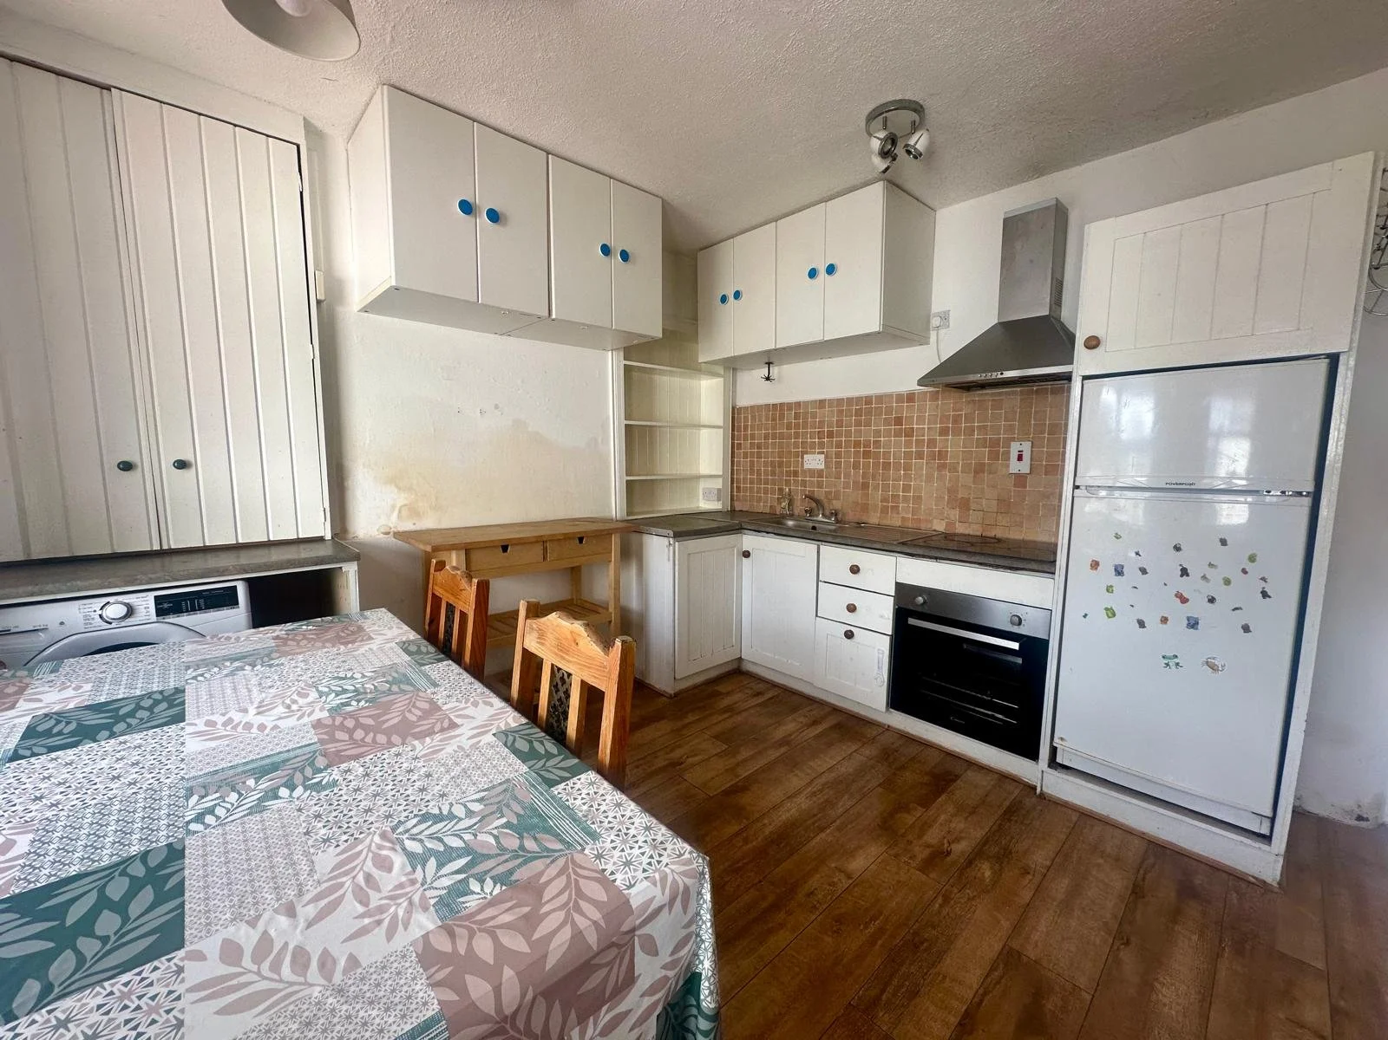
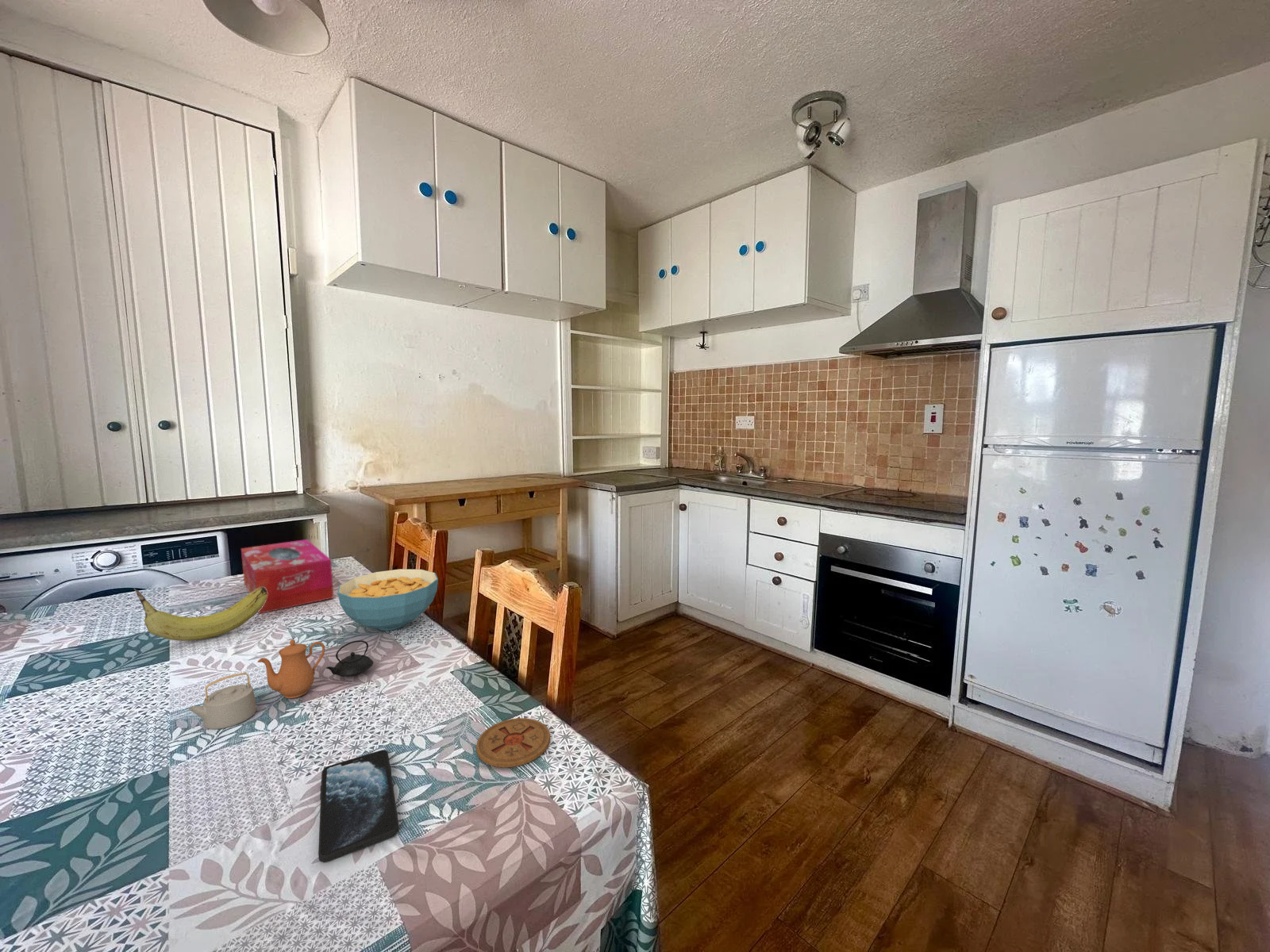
+ smartphone [318,749,400,863]
+ fruit [133,587,267,642]
+ cereal bowl [337,568,439,631]
+ teapot [188,639,374,730]
+ coaster [475,717,551,768]
+ tissue box [241,539,334,615]
